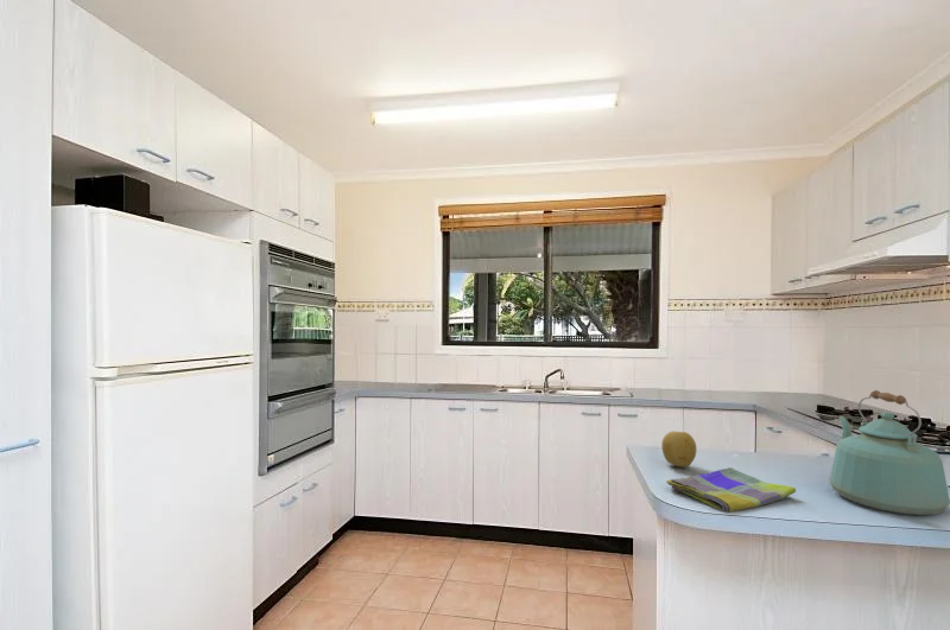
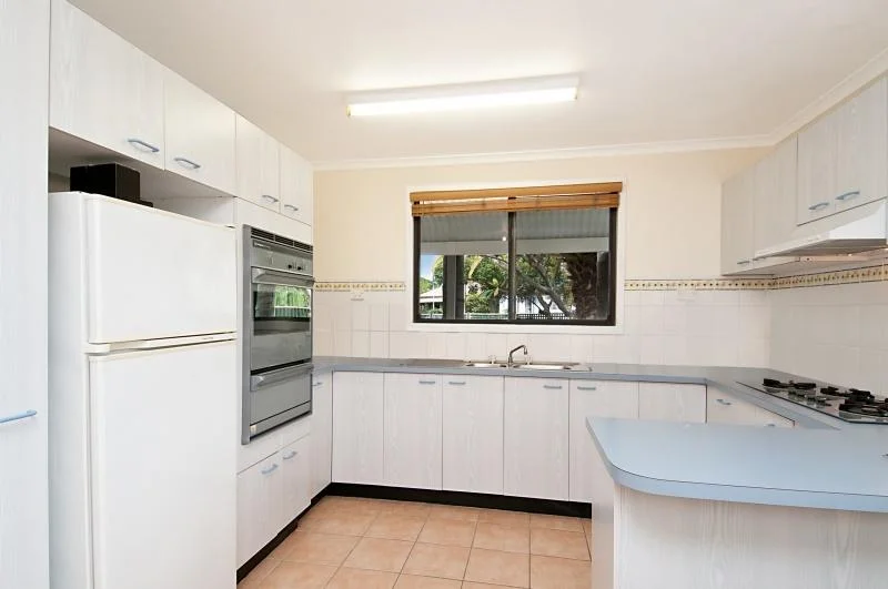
- dish towel [665,466,797,514]
- fruit [660,429,697,469]
- kettle [828,389,950,516]
